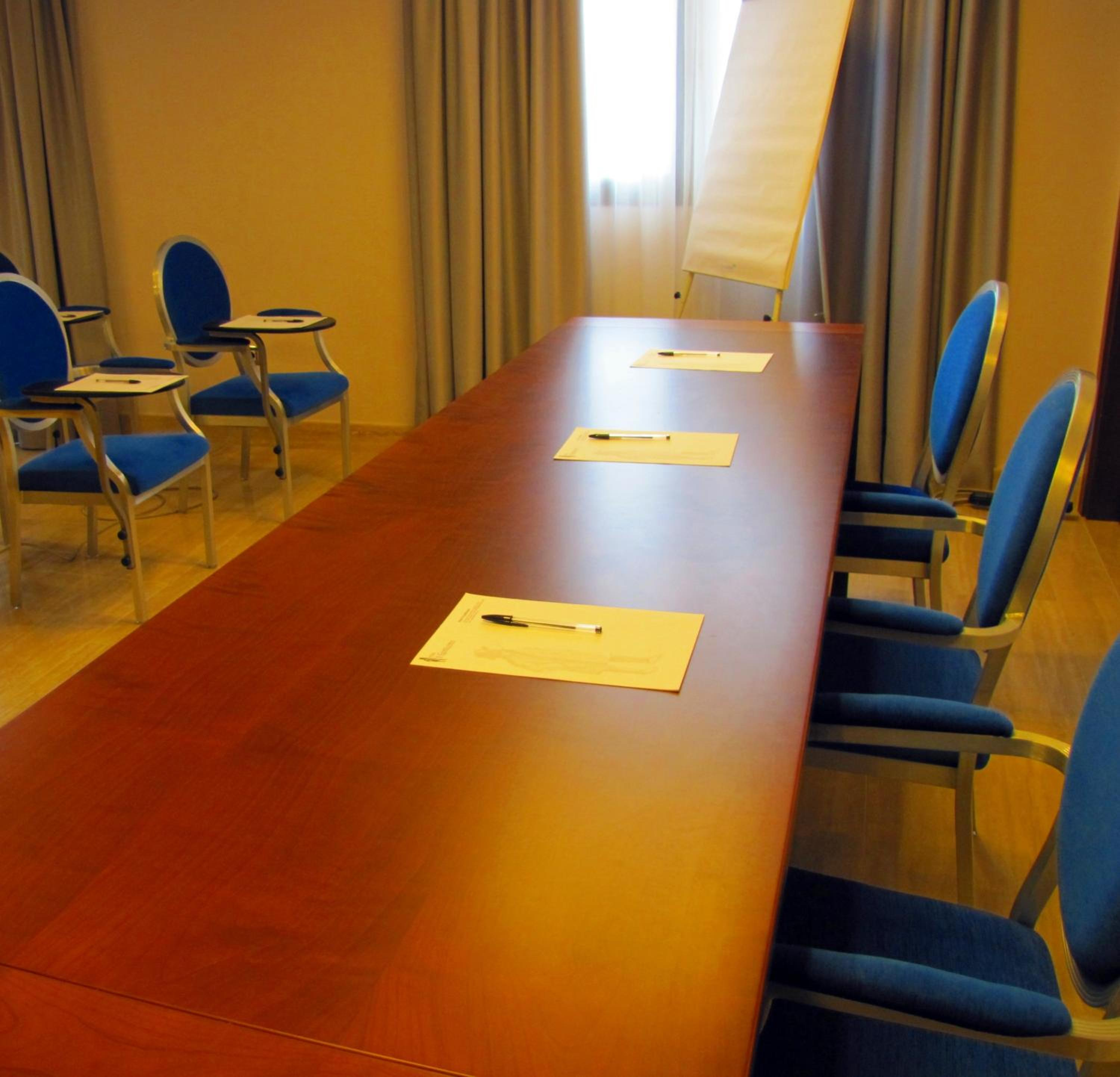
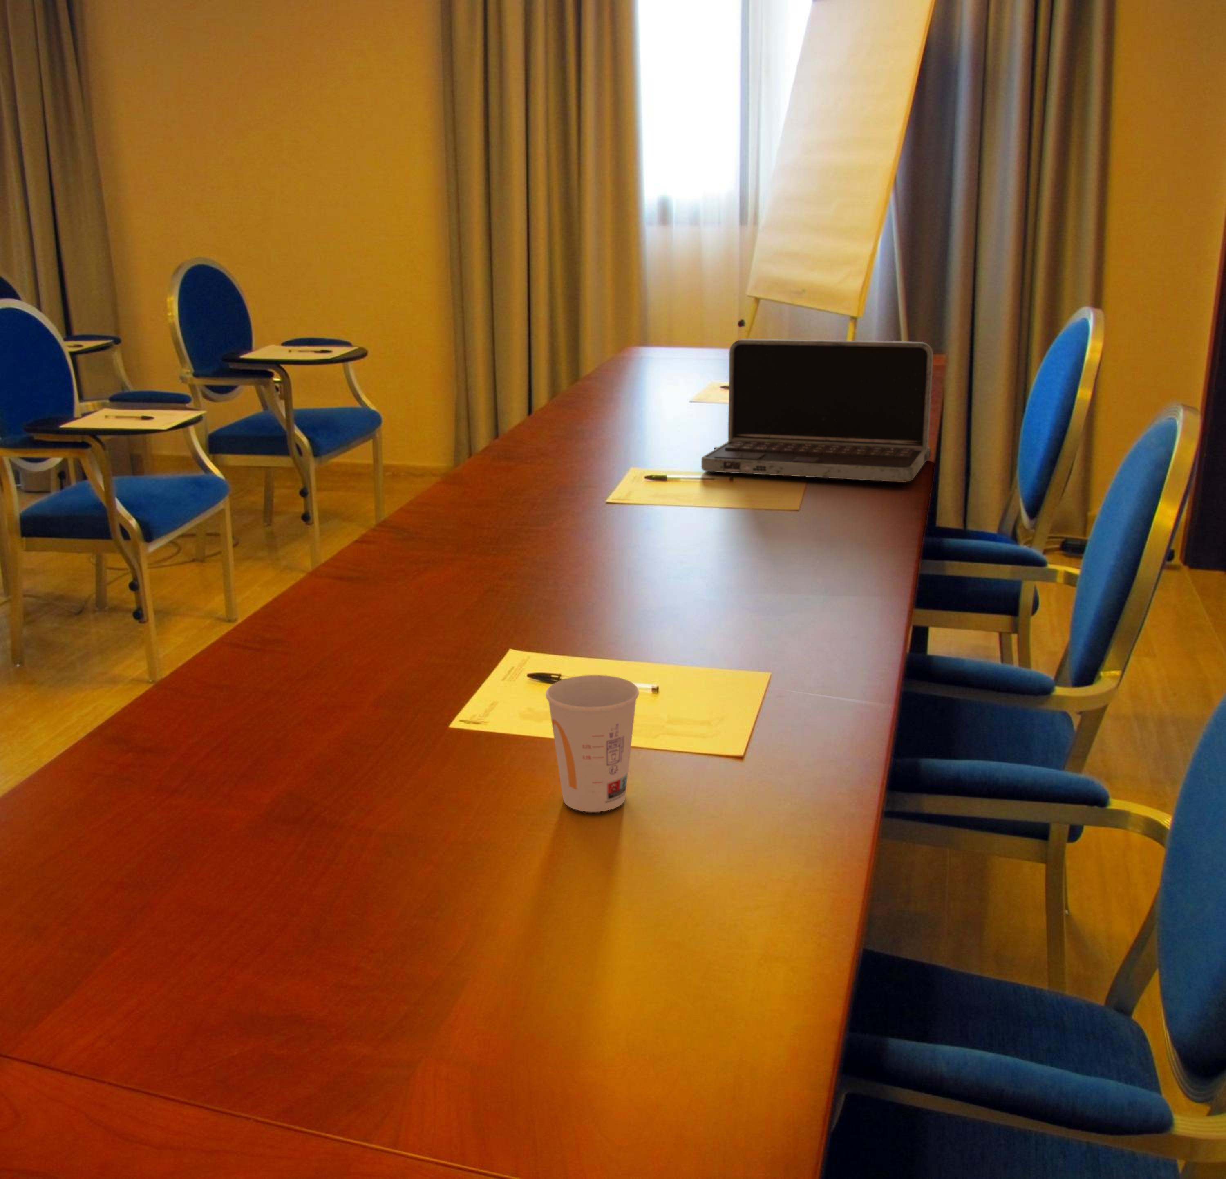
+ cup [545,674,639,812]
+ laptop [701,338,934,483]
